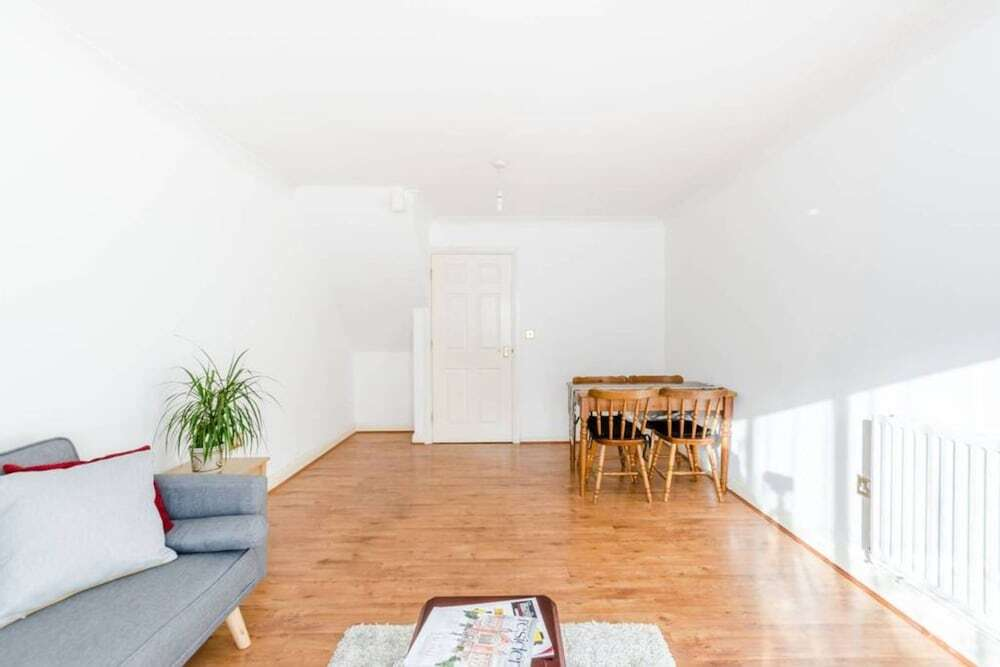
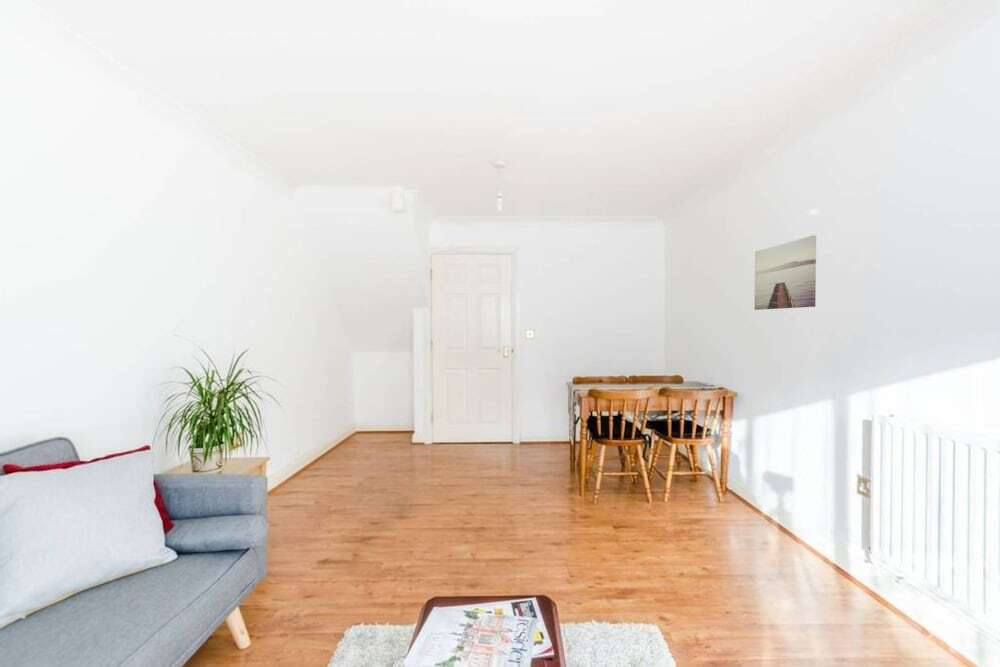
+ wall art [754,234,817,311]
